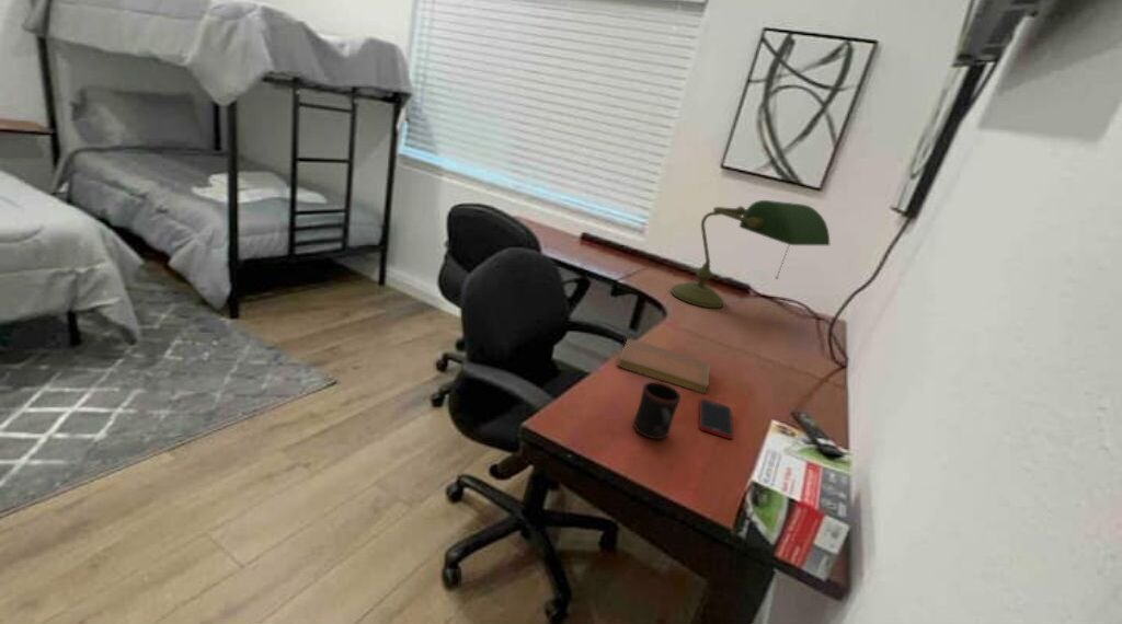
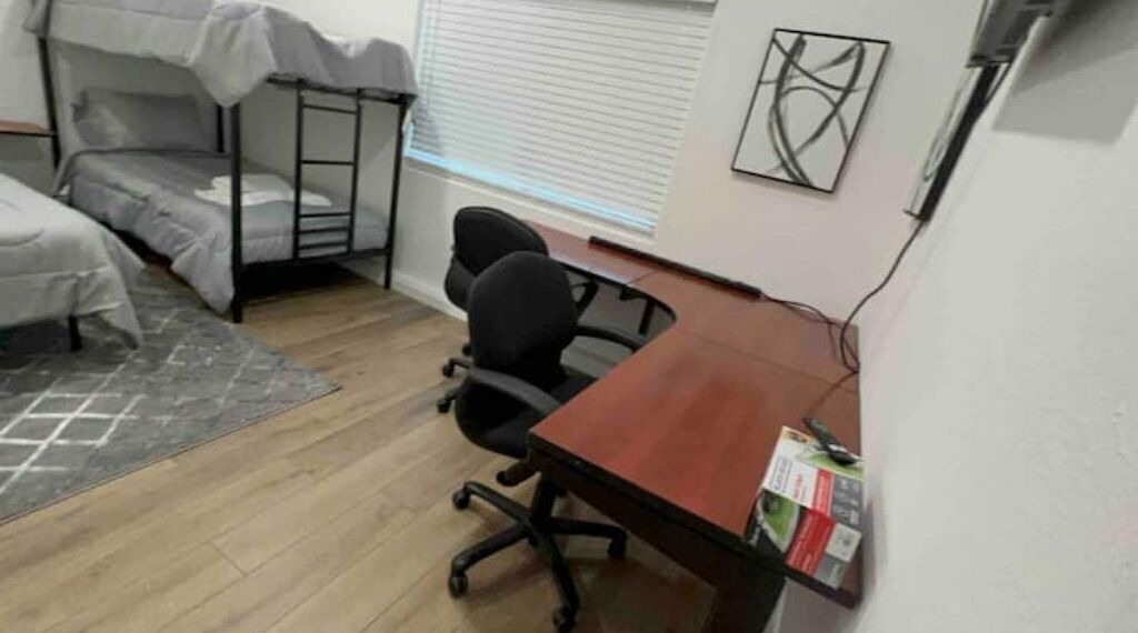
- desk lamp [669,199,831,309]
- cell phone [698,397,734,440]
- mug [632,381,683,440]
- notebook [616,337,711,395]
